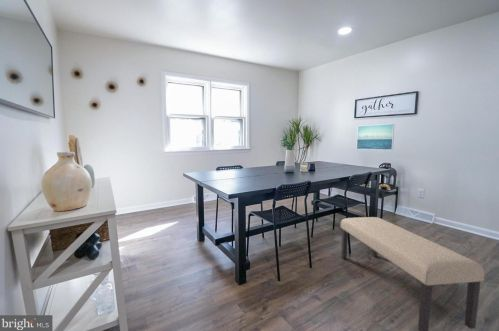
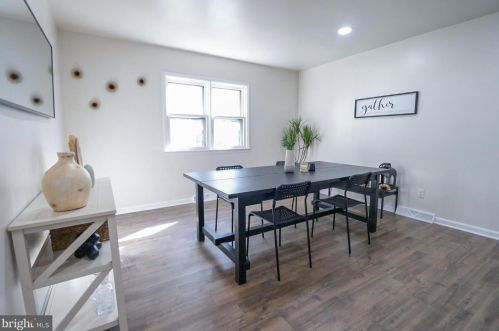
- bench [340,216,485,331]
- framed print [356,123,395,151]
